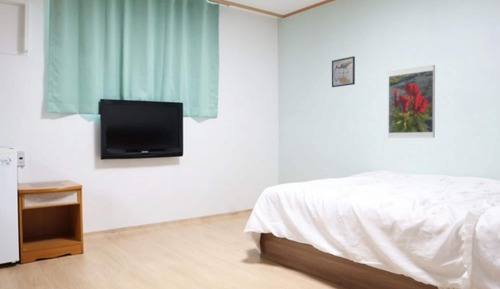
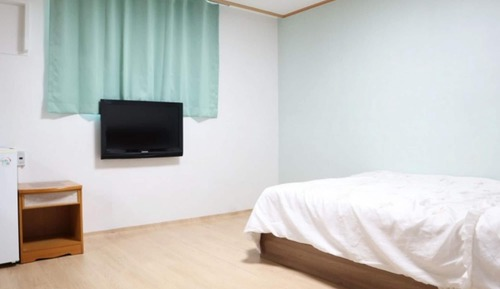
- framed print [387,64,436,139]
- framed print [331,55,356,88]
